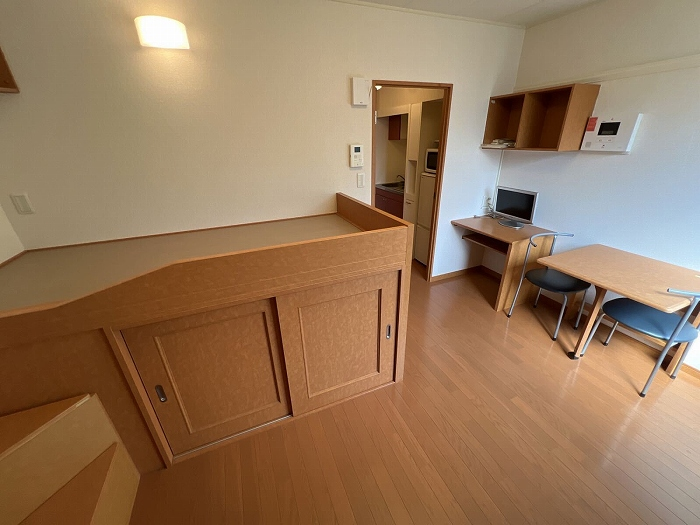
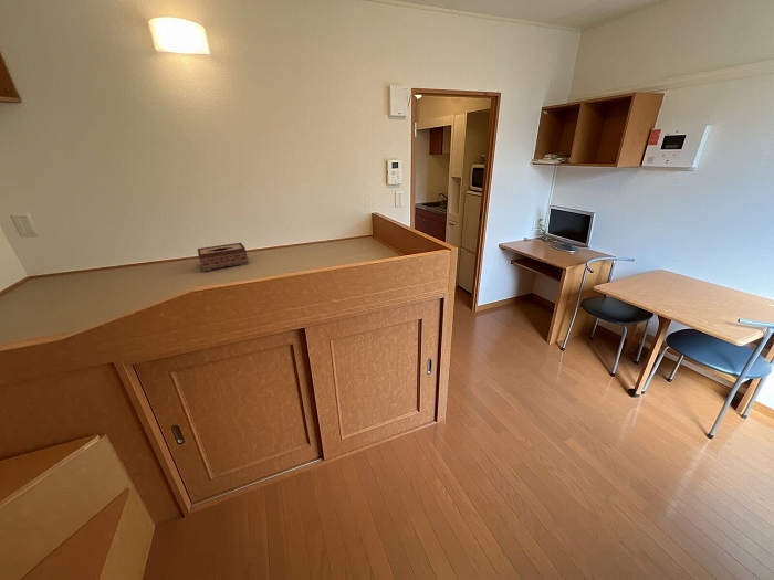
+ tissue box [197,242,250,273]
